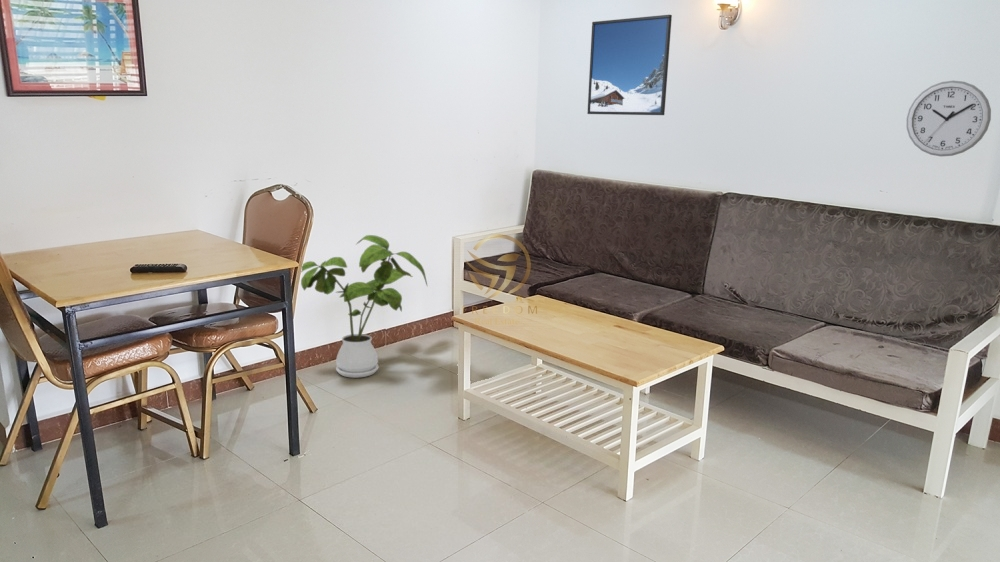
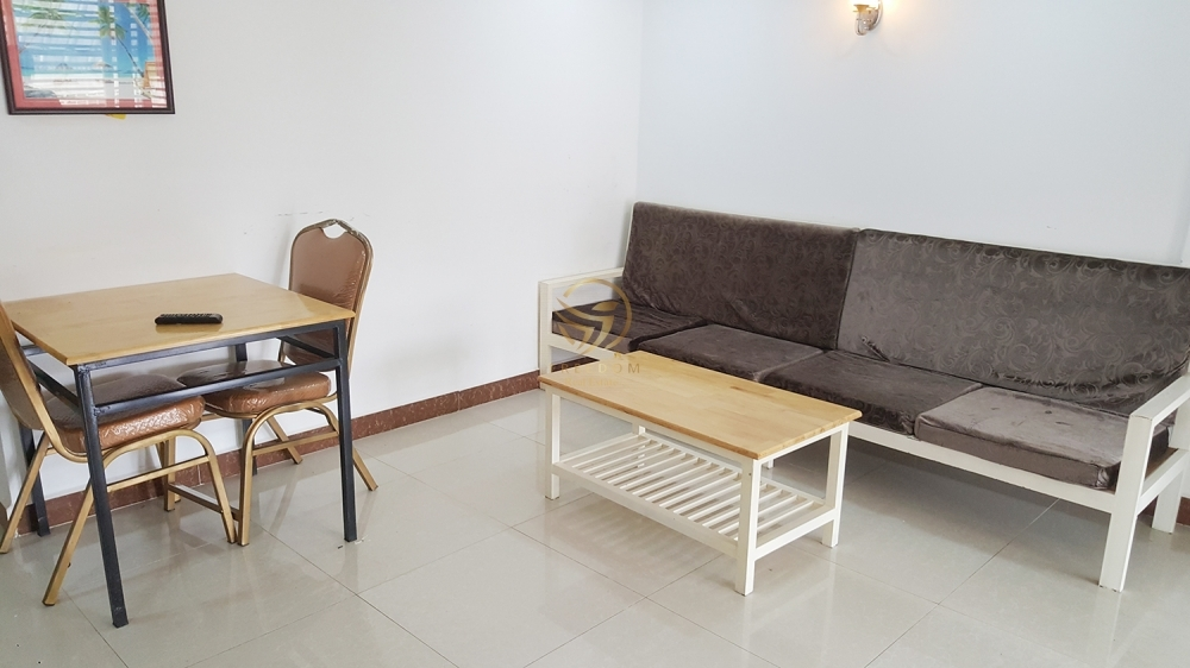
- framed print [586,14,673,116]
- wall clock [906,80,992,157]
- house plant [300,234,429,379]
